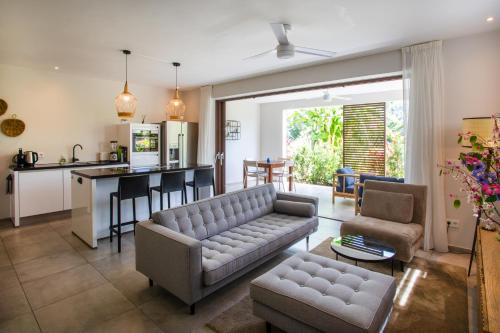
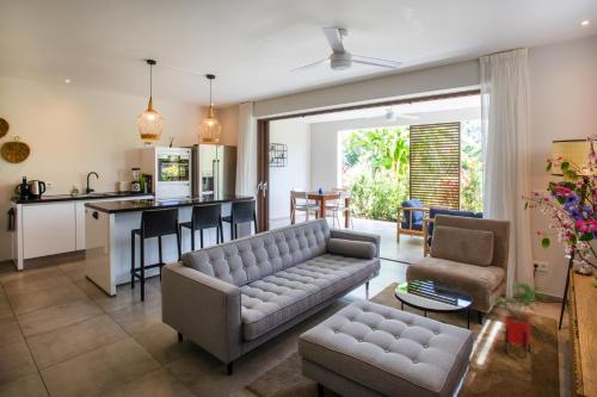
+ house plant [490,281,548,358]
